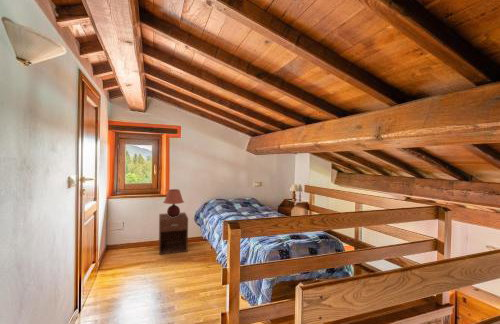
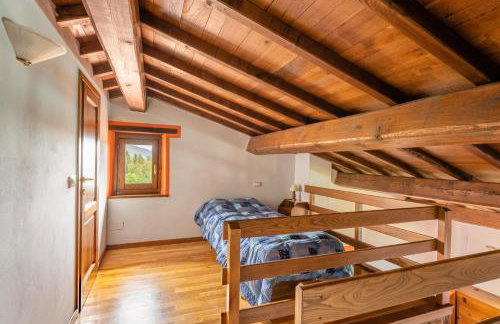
- table lamp [162,188,185,217]
- nightstand [158,211,189,256]
